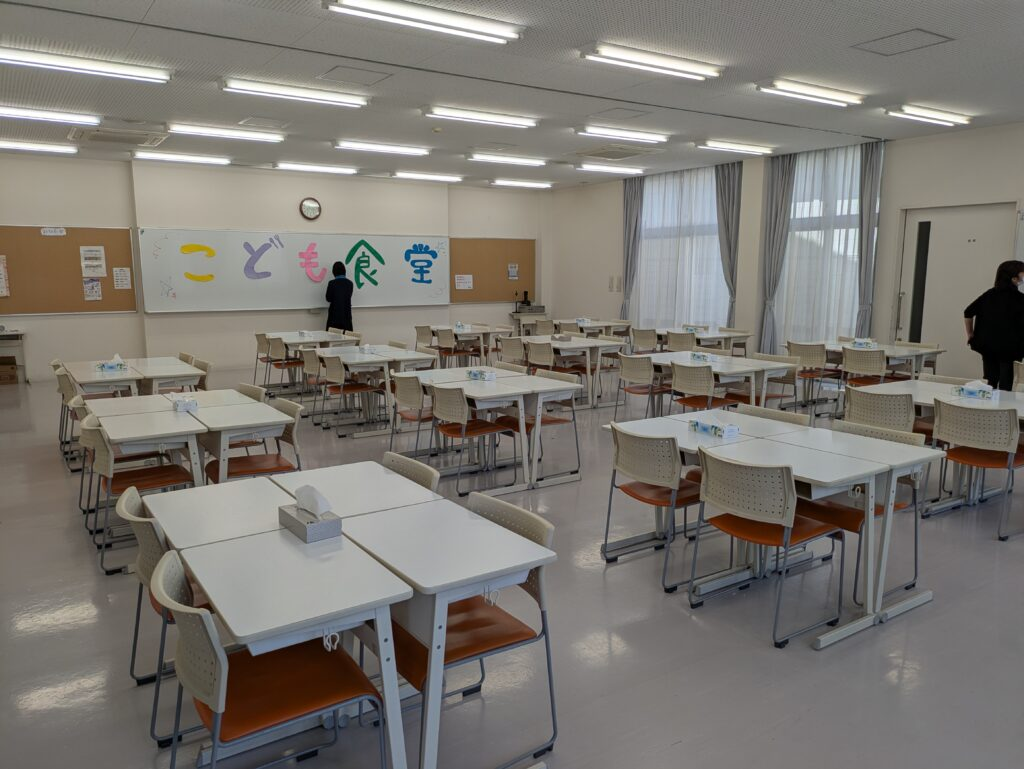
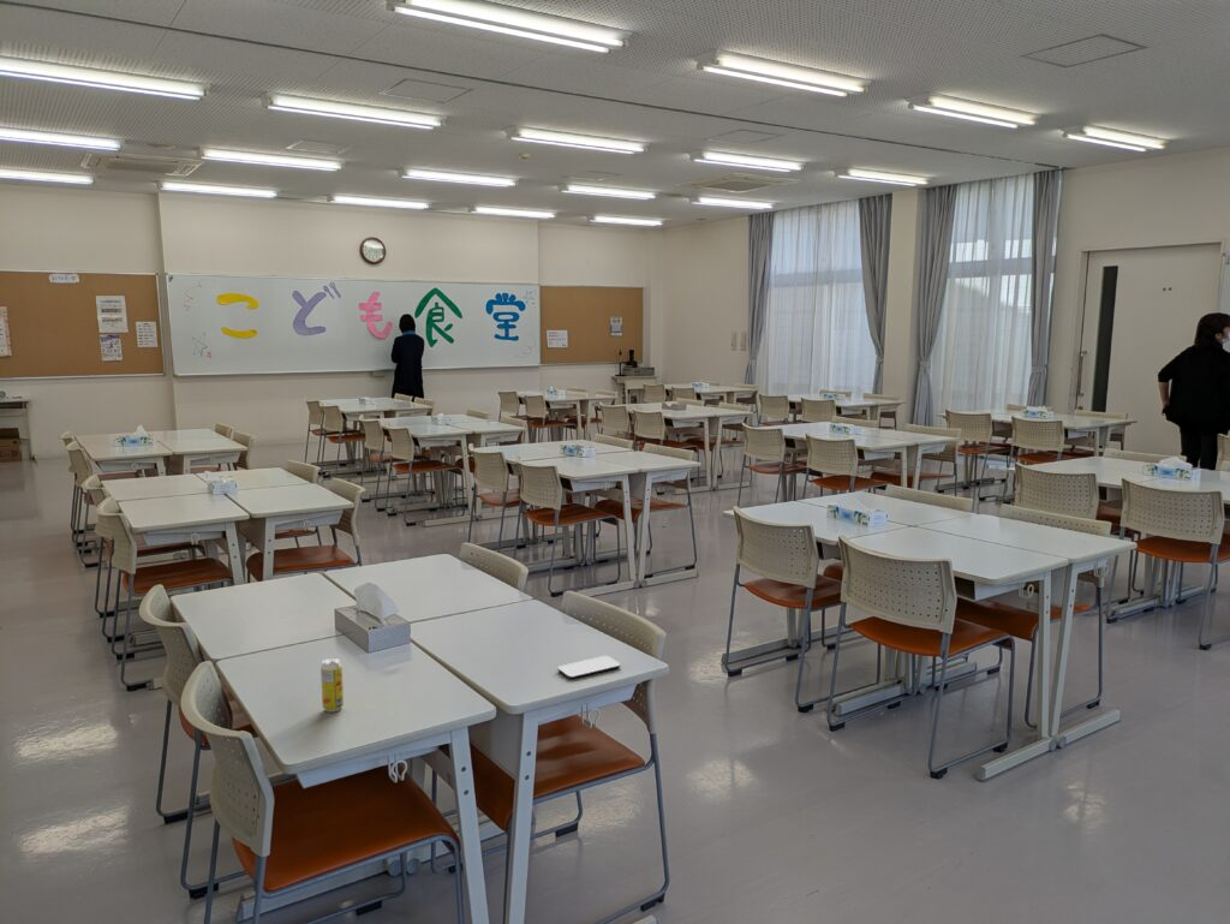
+ smartphone [557,655,621,680]
+ beverage can [320,657,345,714]
